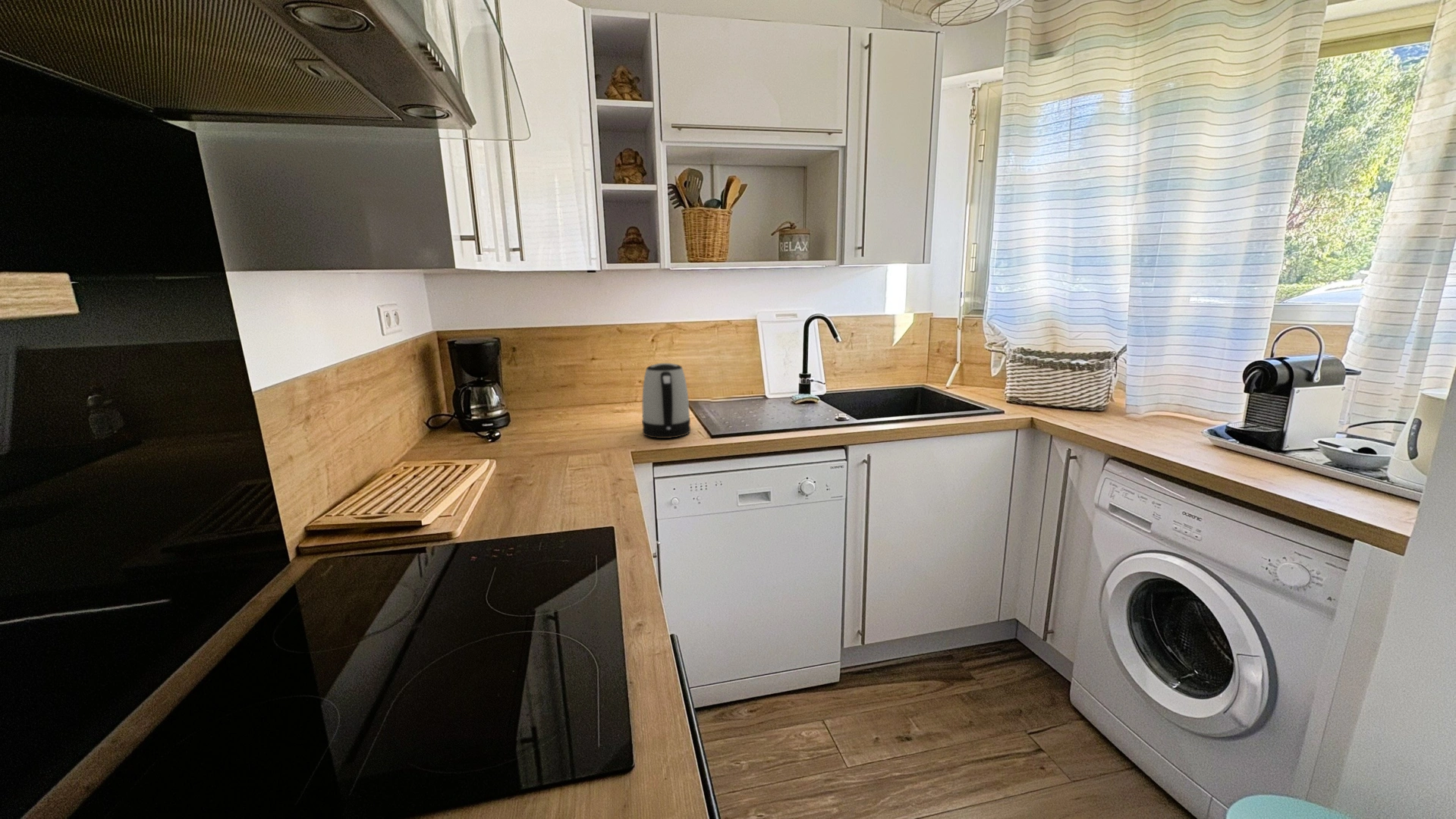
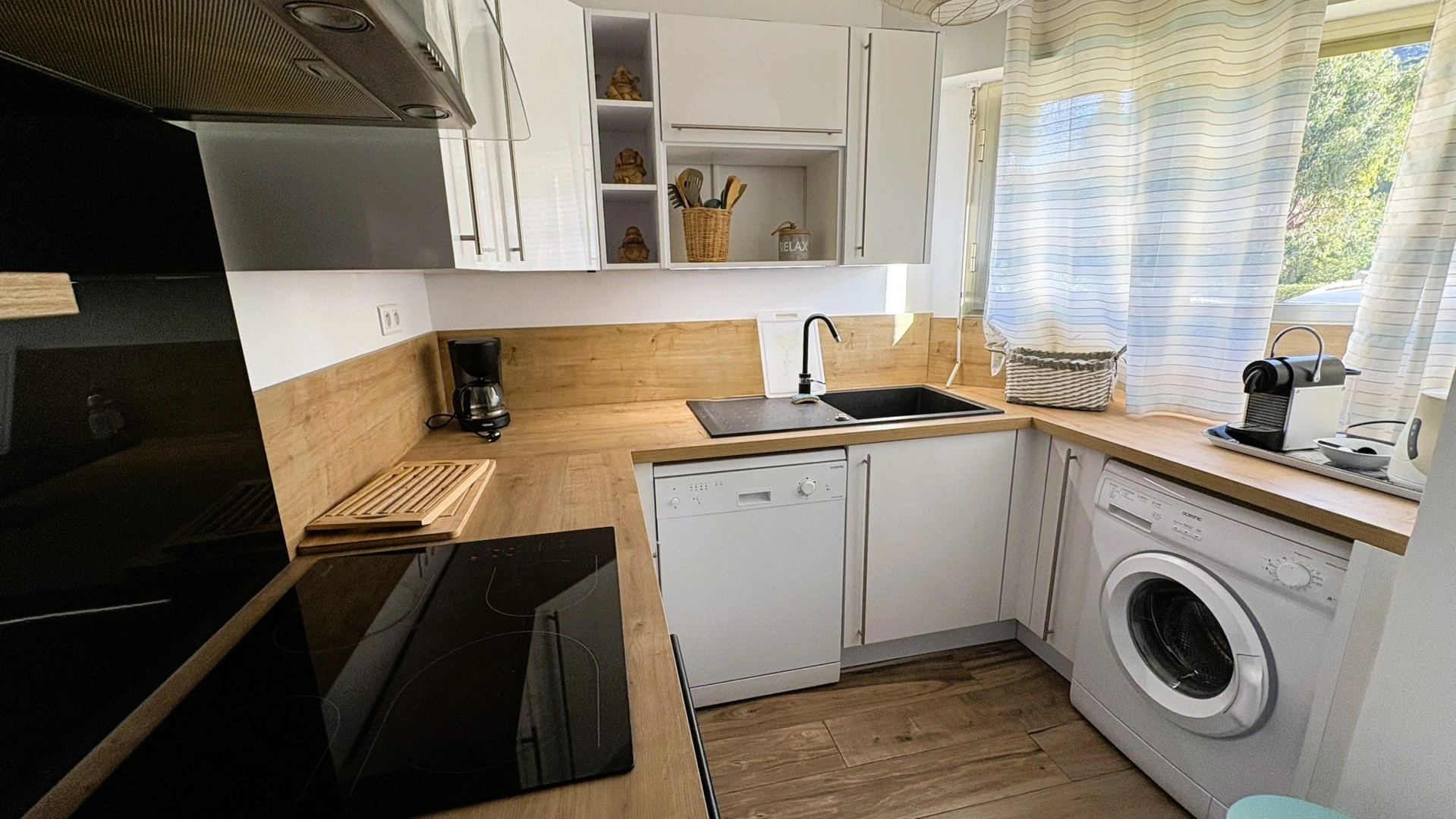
- kettle [641,362,691,439]
